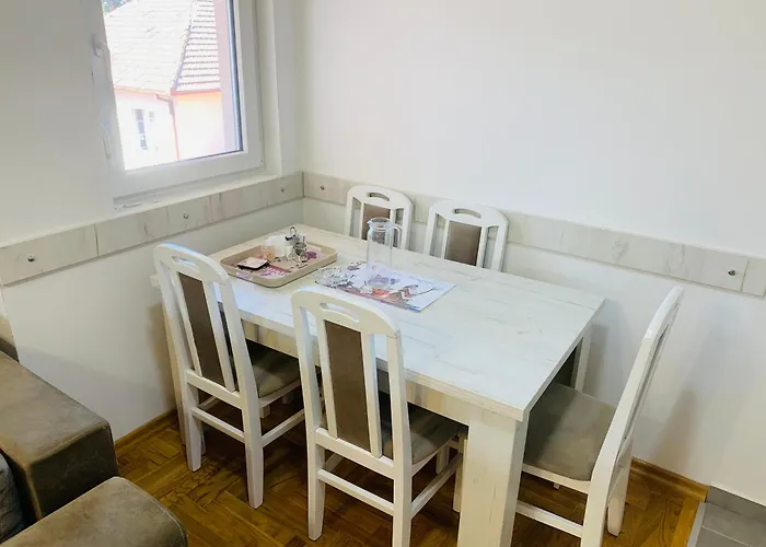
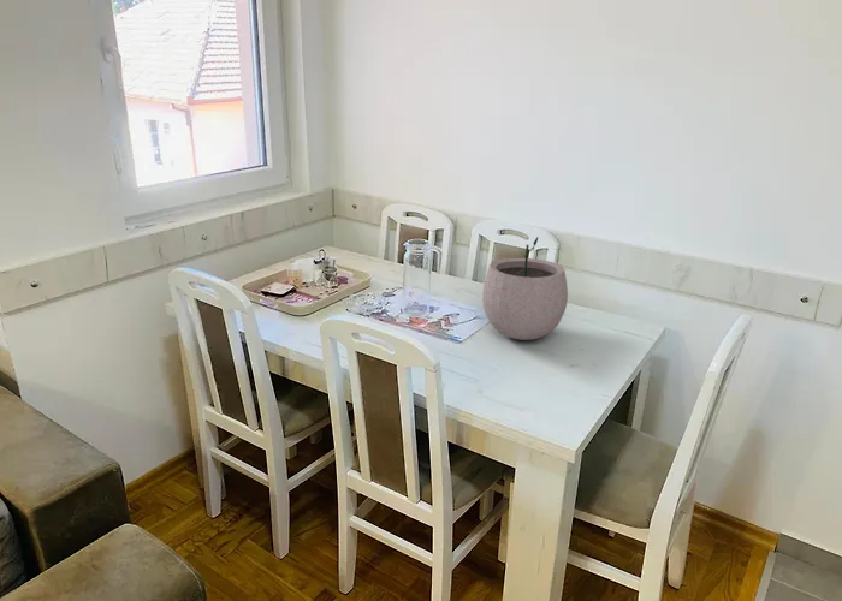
+ plant pot [481,236,569,341]
